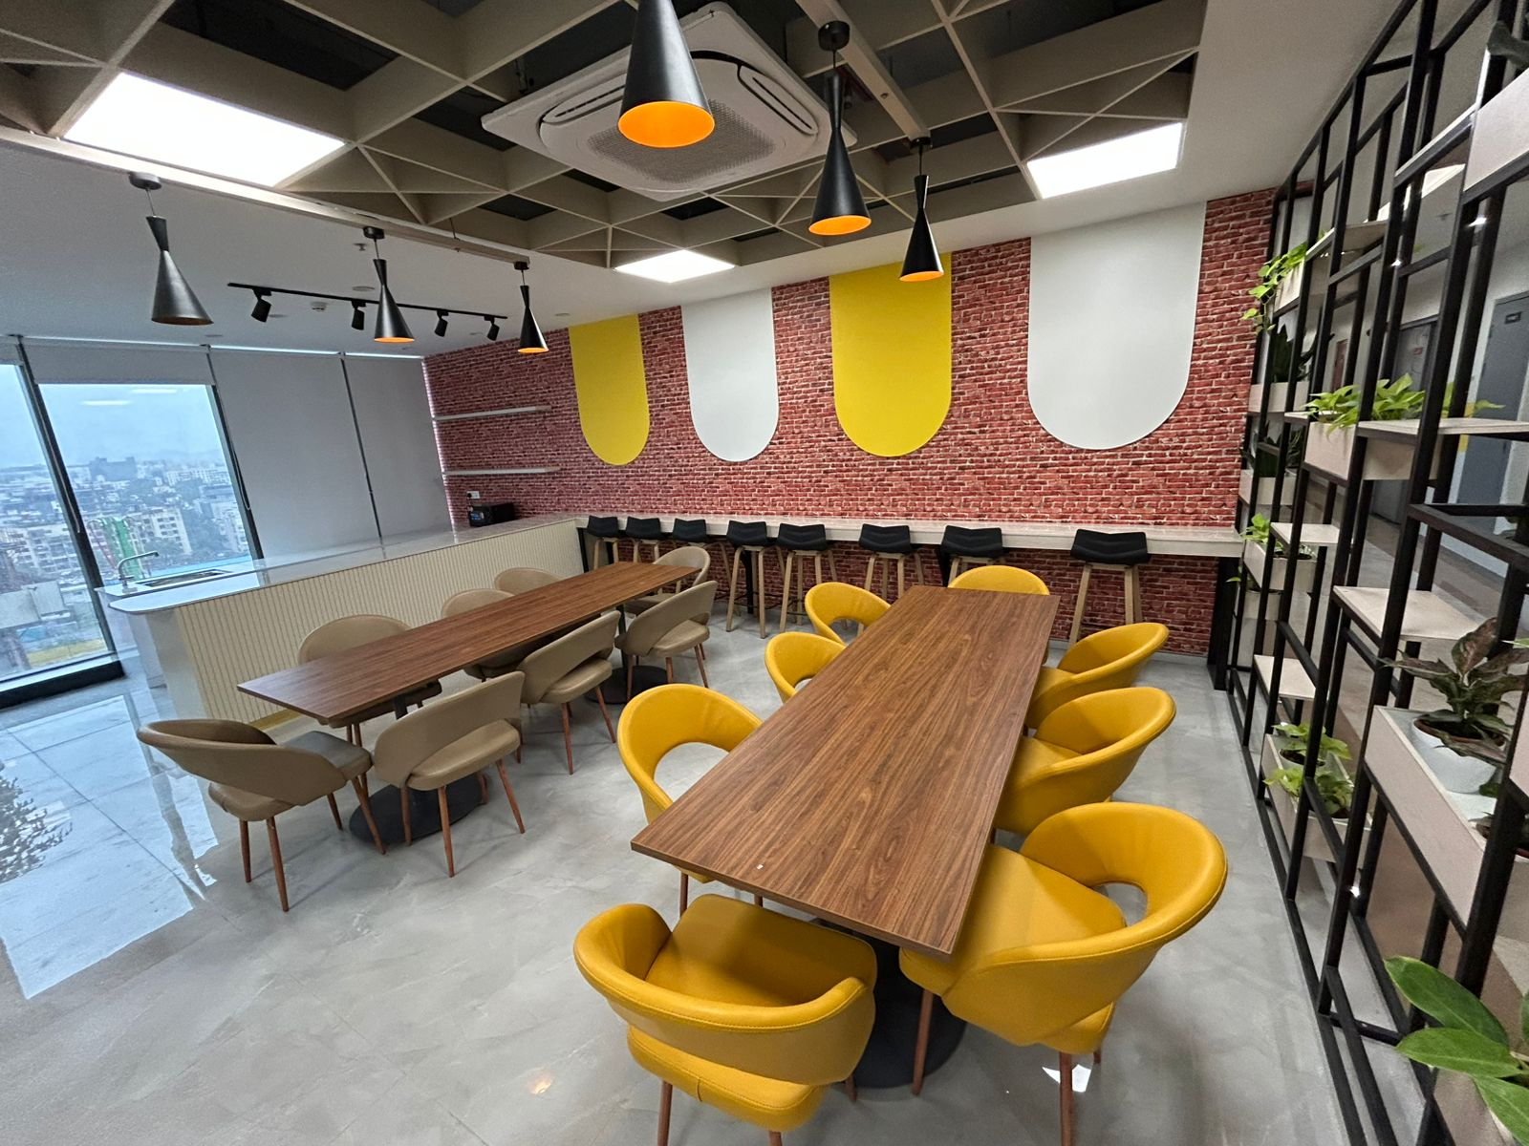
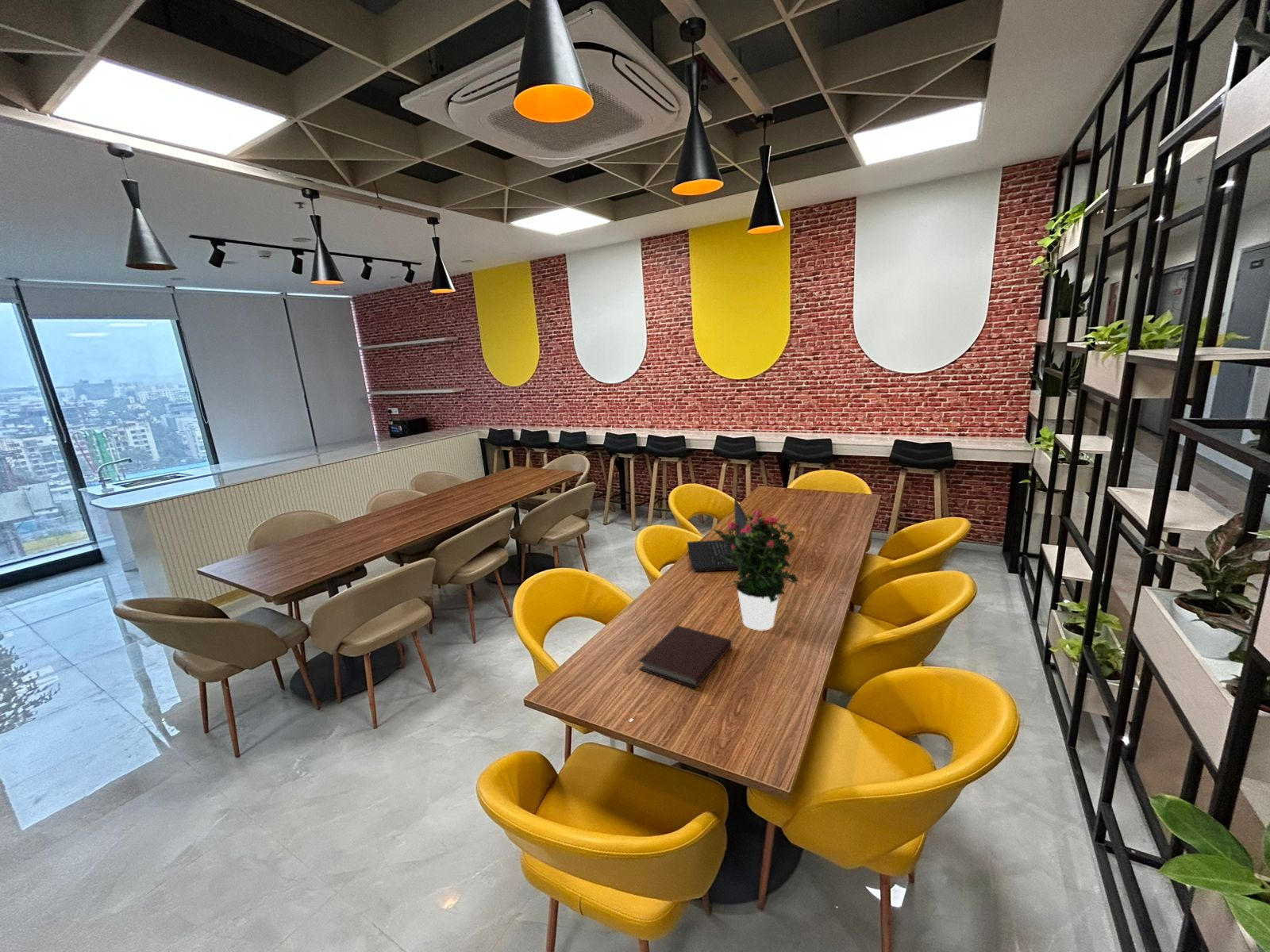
+ laptop [687,497,749,572]
+ potted flower [712,508,801,631]
+ notebook [637,624,732,689]
